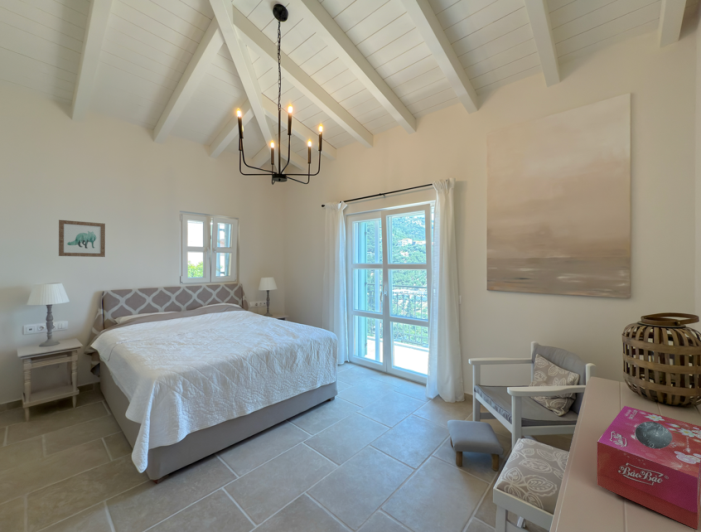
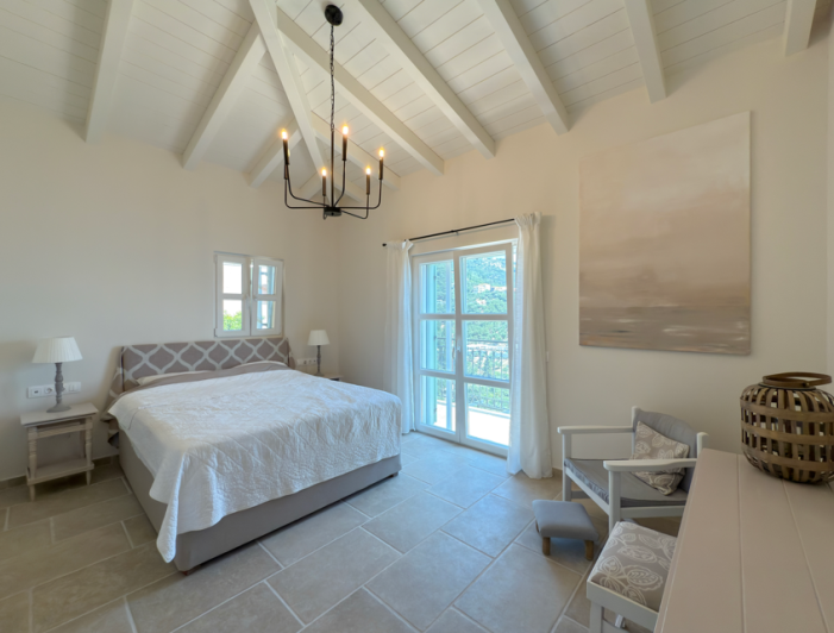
- wall art [58,219,106,258]
- tissue box [596,405,701,531]
